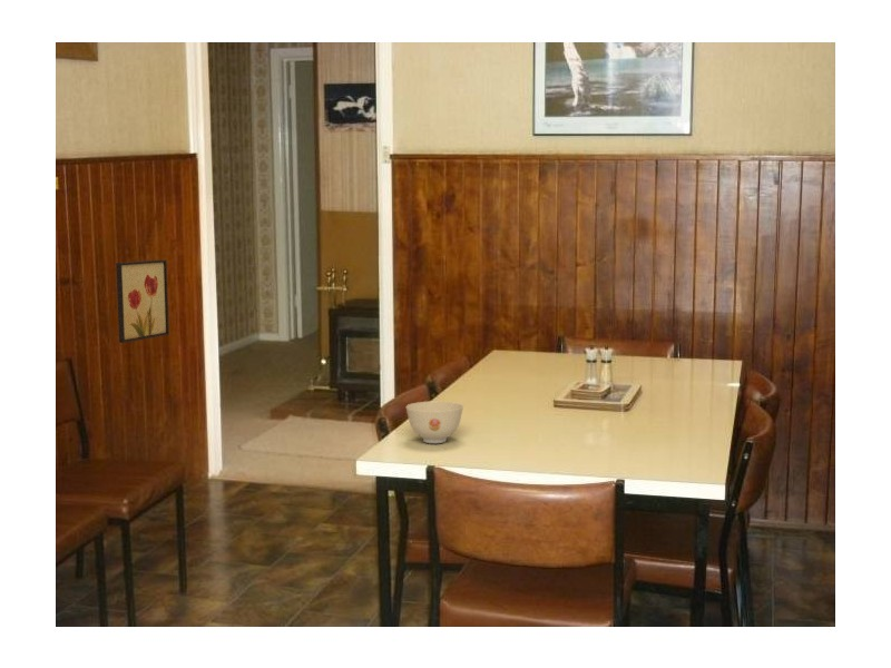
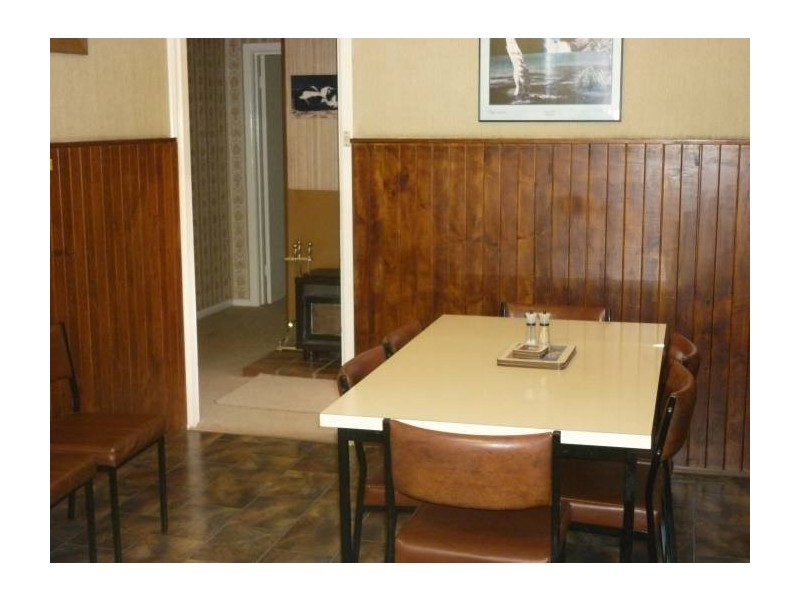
- wall art [115,259,170,344]
- bowl [405,401,464,444]
